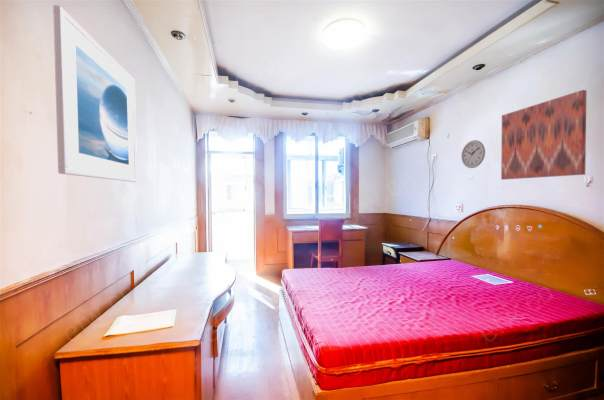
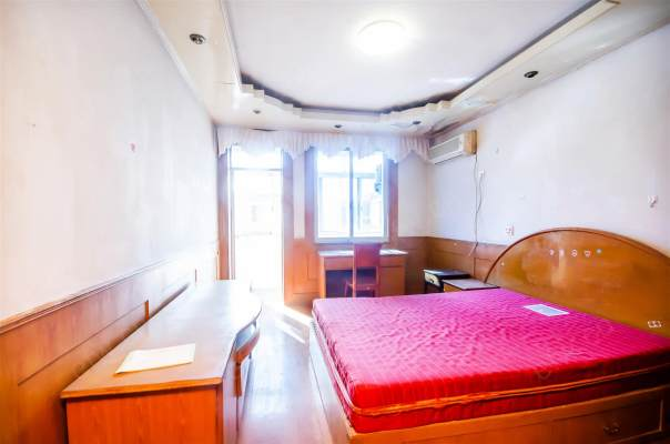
- wall clock [460,139,486,169]
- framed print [52,4,138,183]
- wall art [500,89,587,181]
